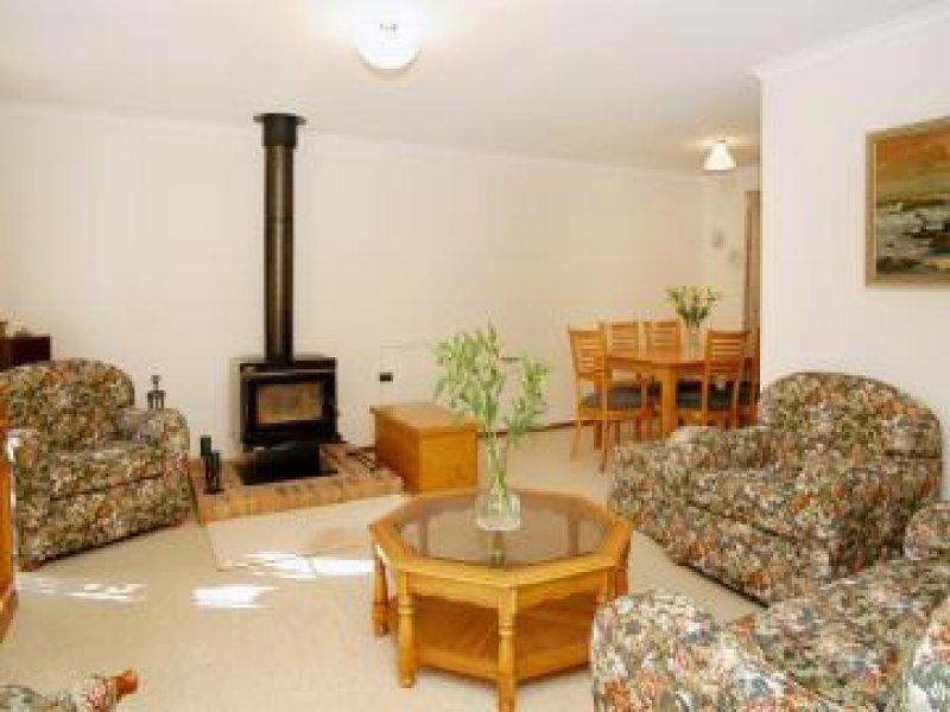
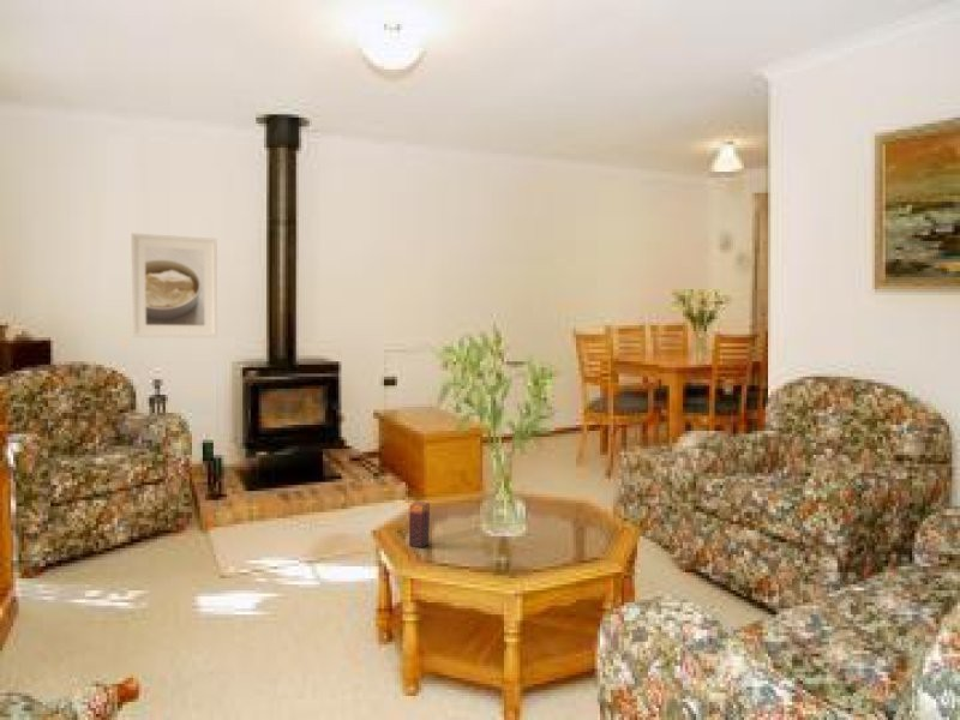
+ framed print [130,232,218,338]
+ candle [408,500,431,548]
